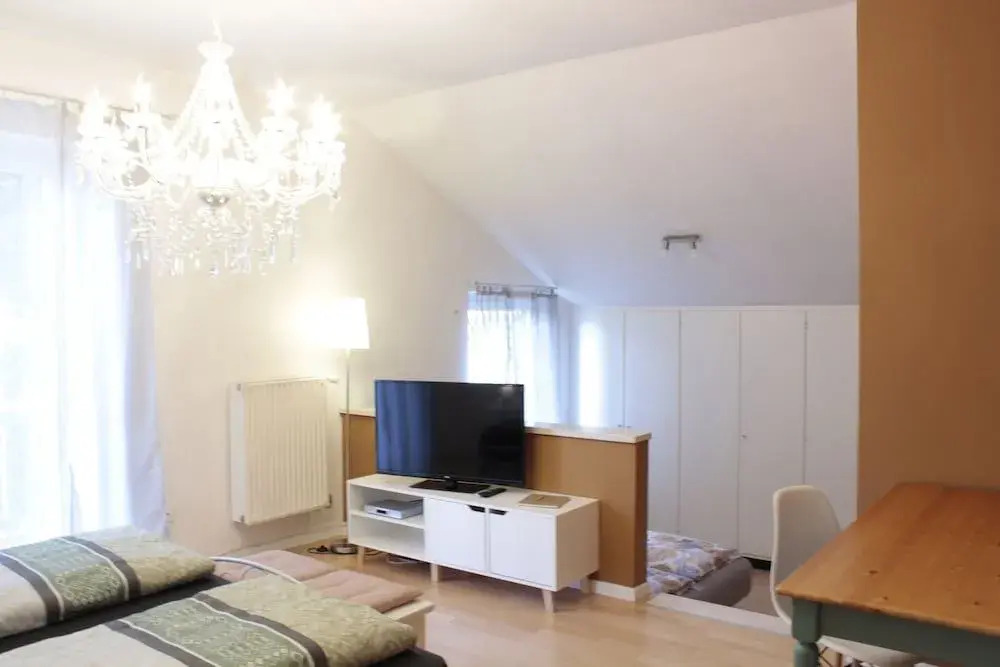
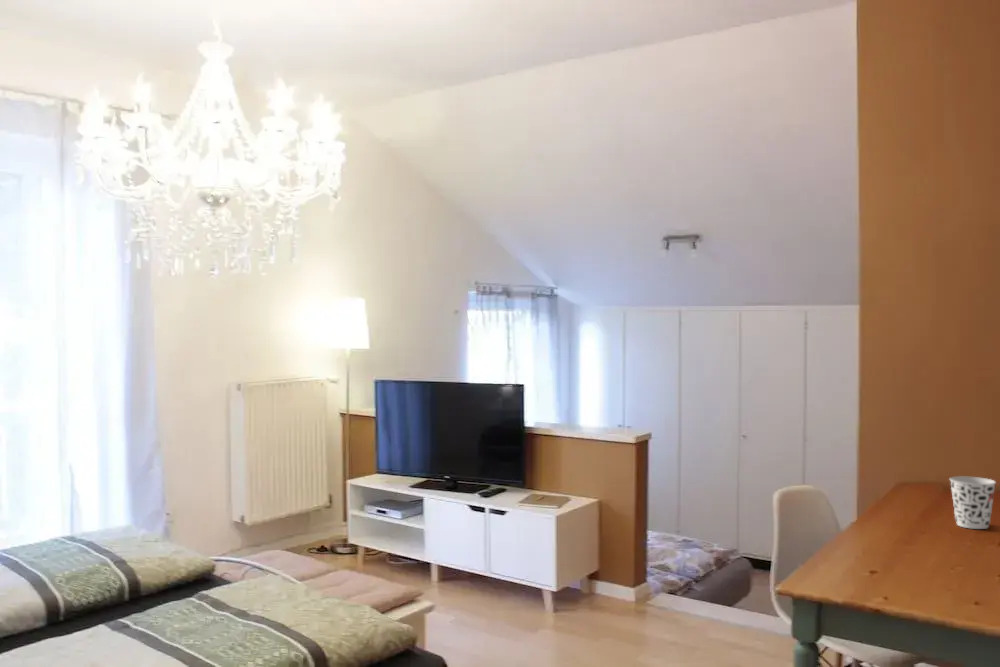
+ cup [948,475,997,530]
